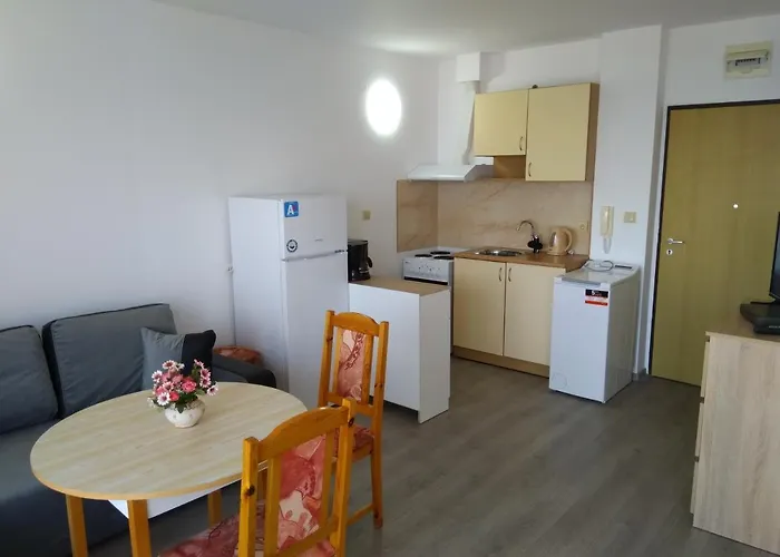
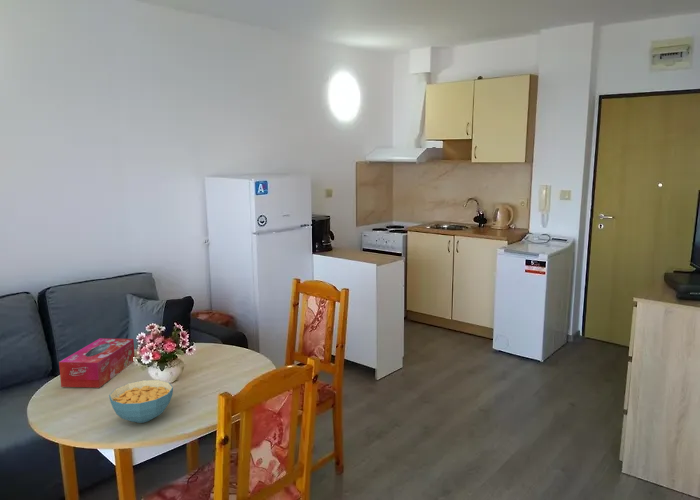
+ tissue box [58,337,136,389]
+ cereal bowl [108,379,174,424]
